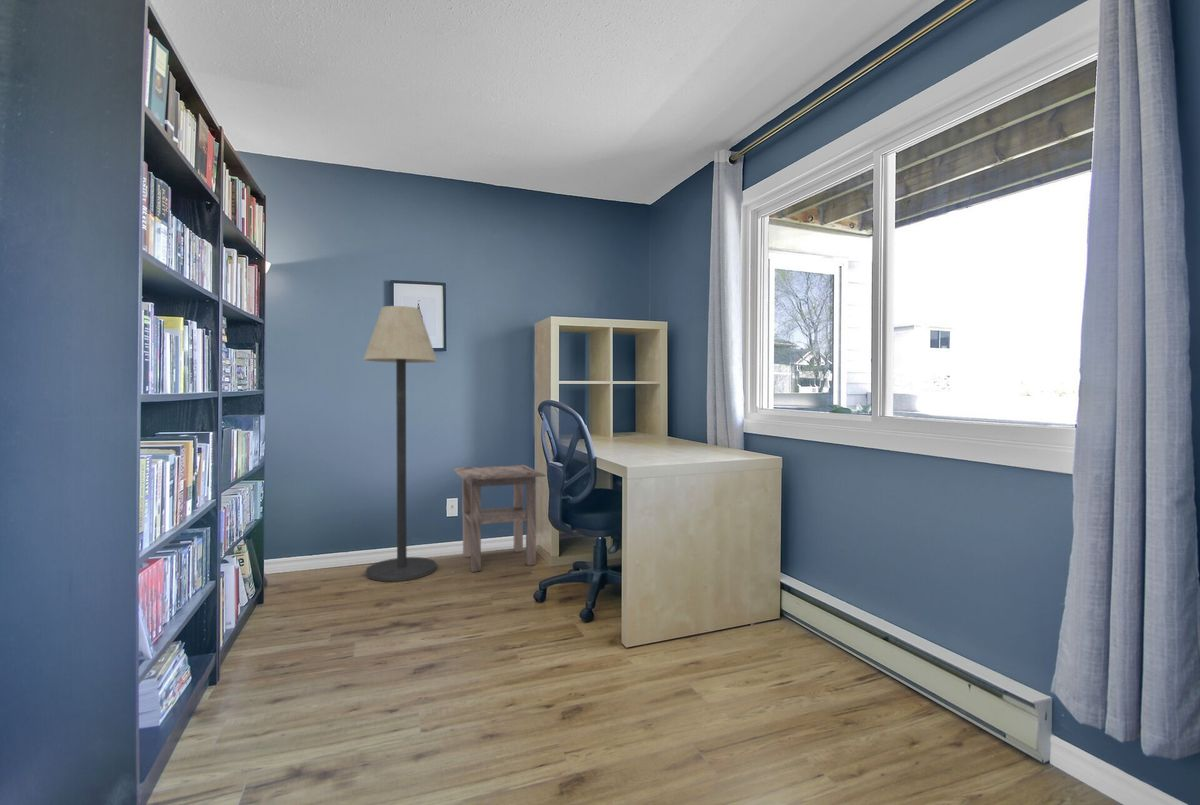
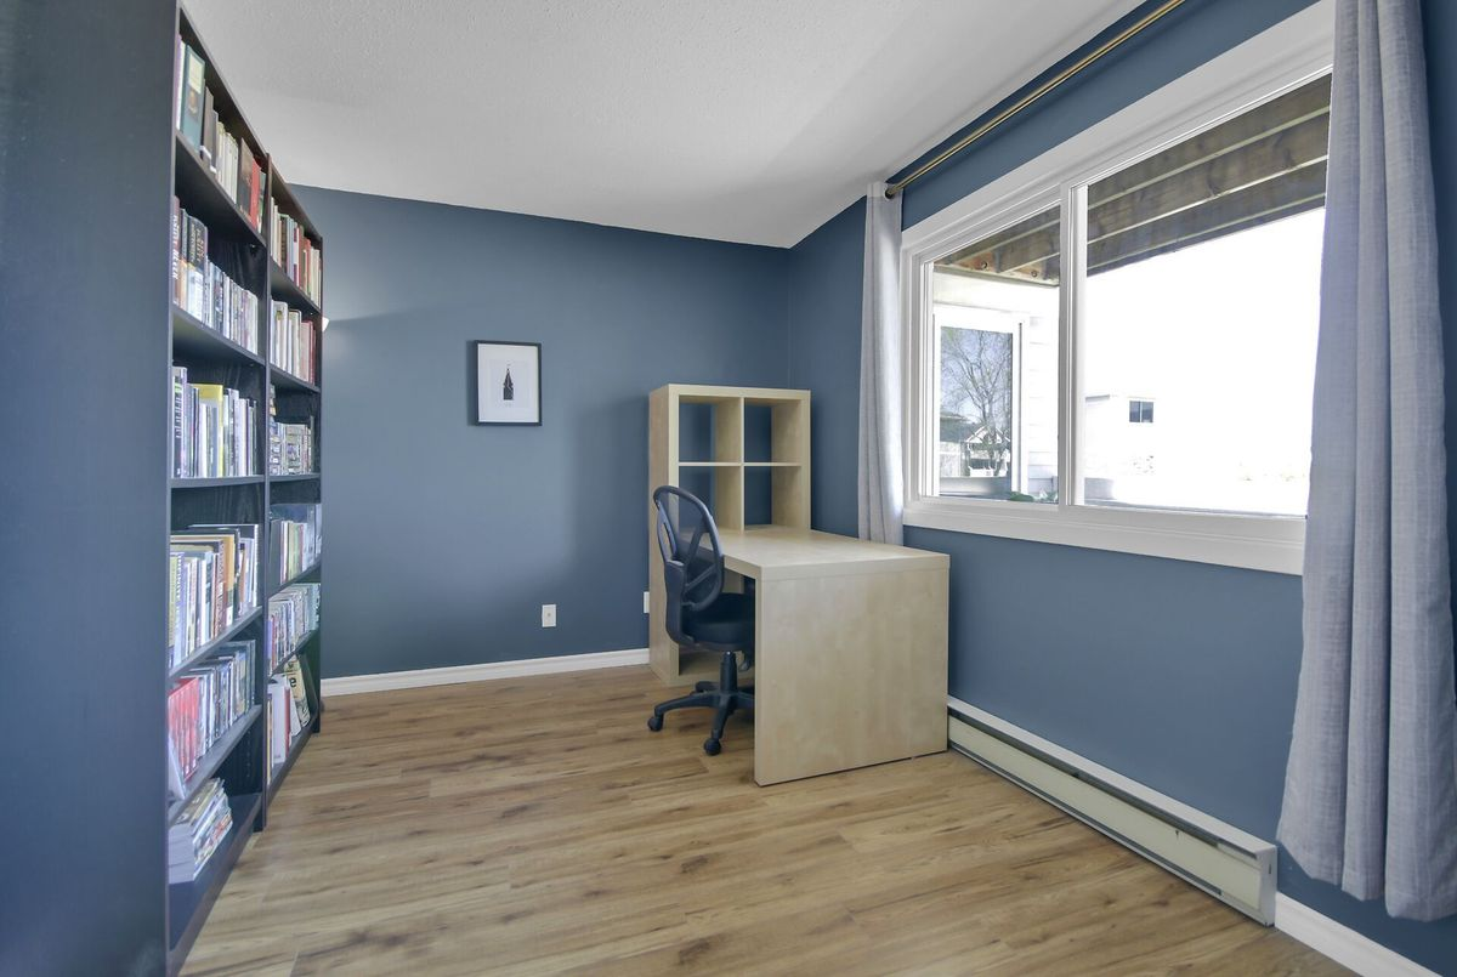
- side table [452,464,547,573]
- floor lamp [362,305,438,583]
